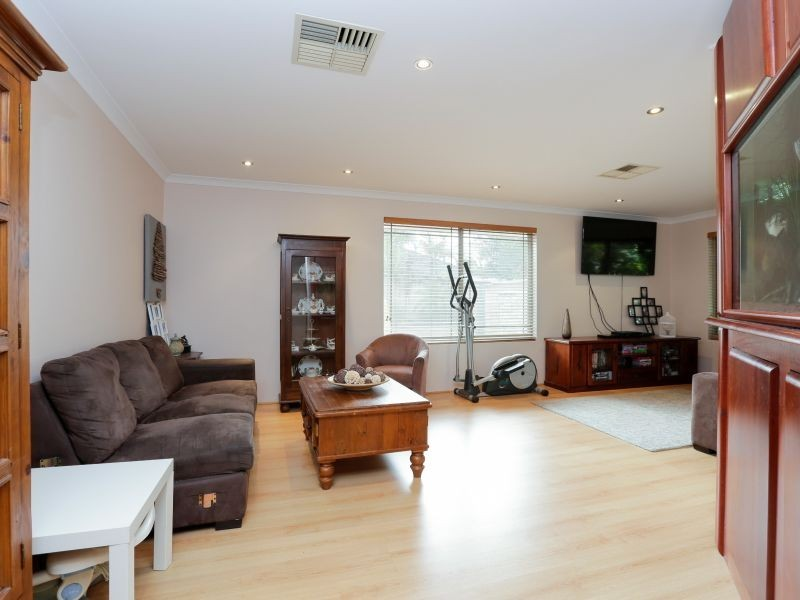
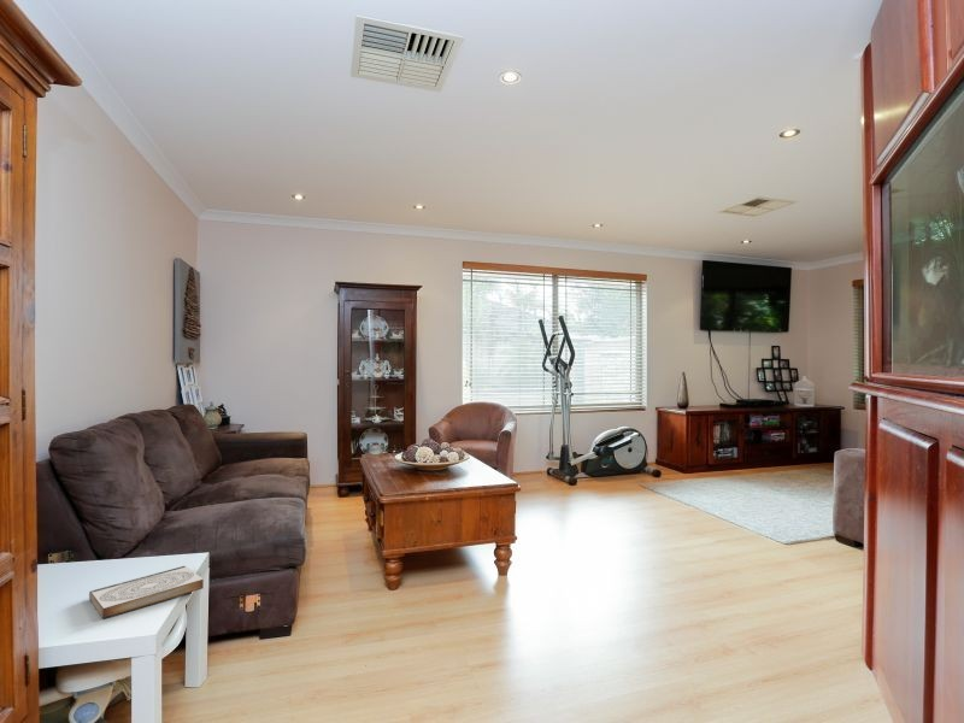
+ book [88,565,205,621]
